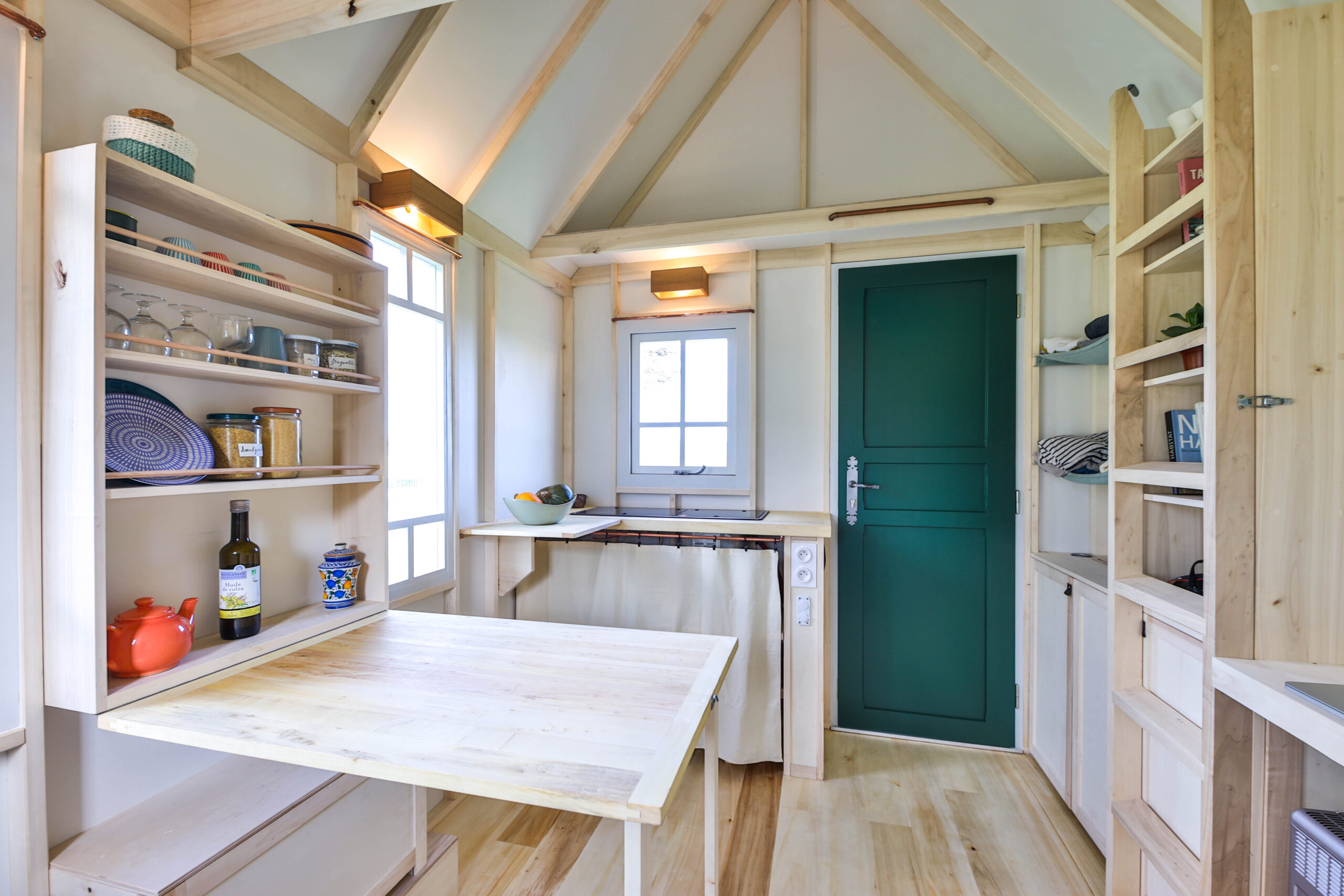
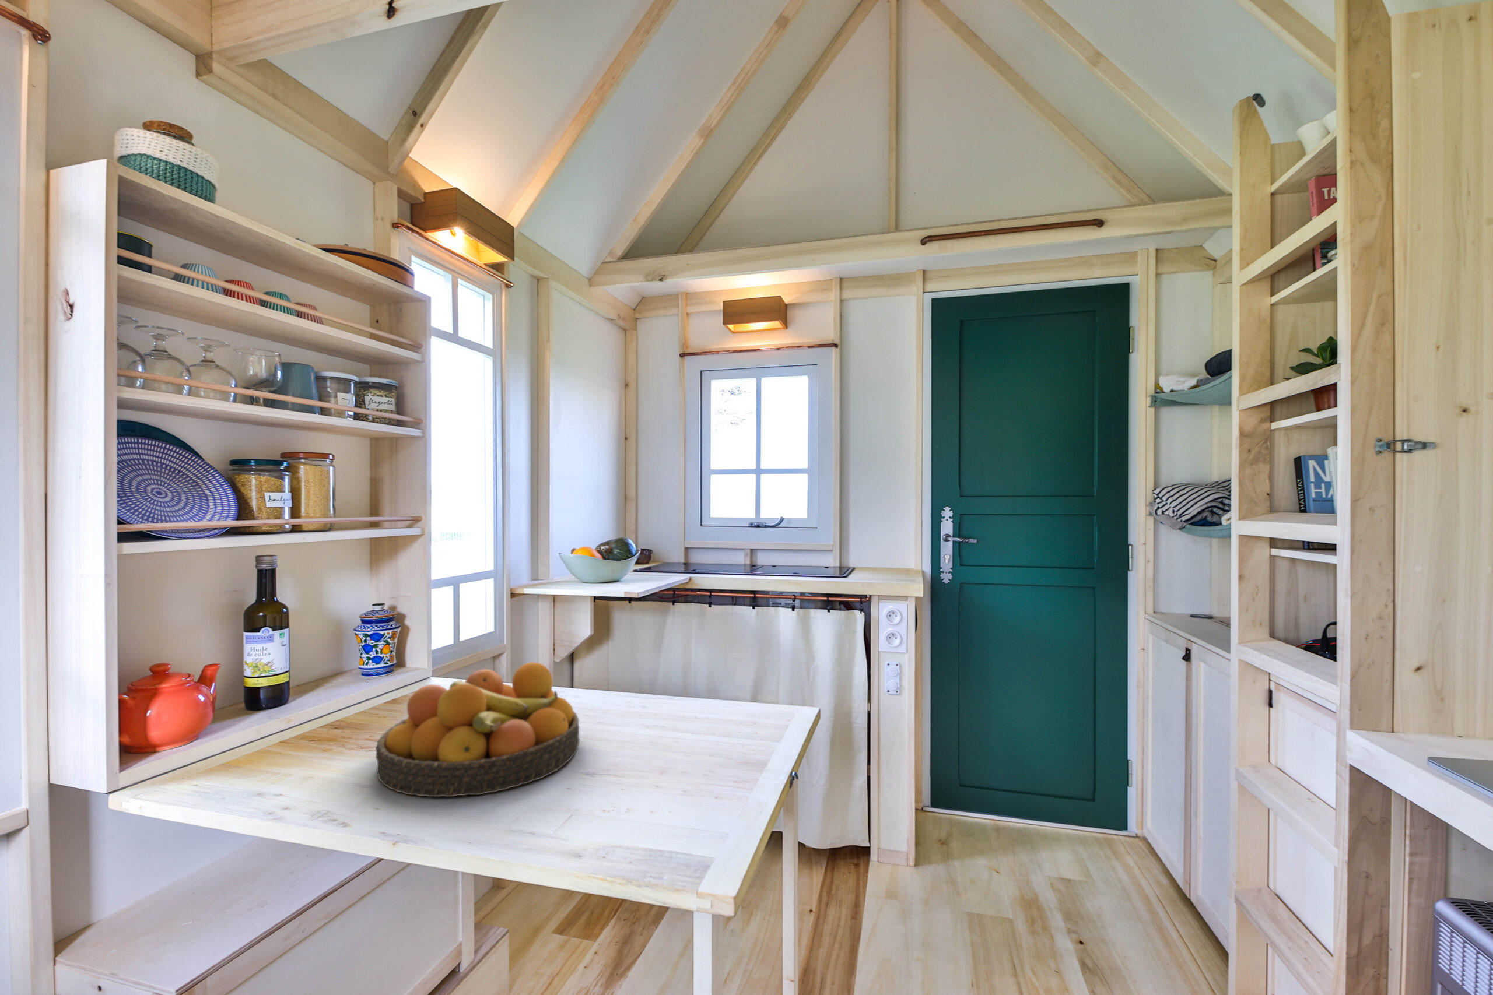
+ fruit bowl [375,662,580,798]
